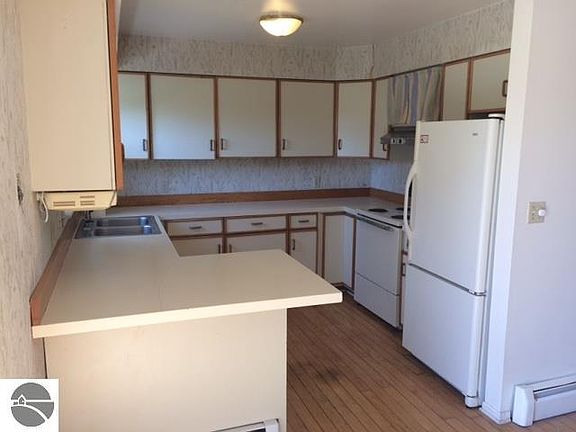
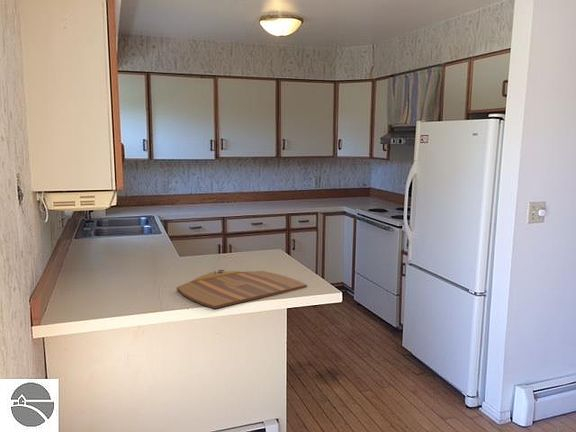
+ cutting board [176,269,308,309]
